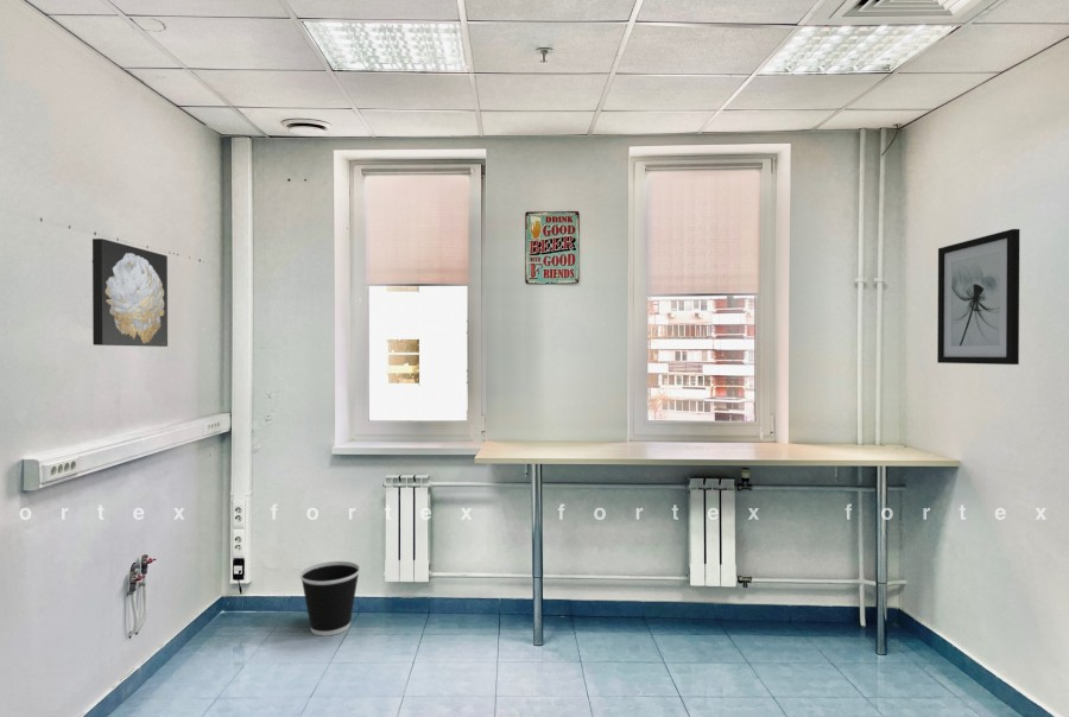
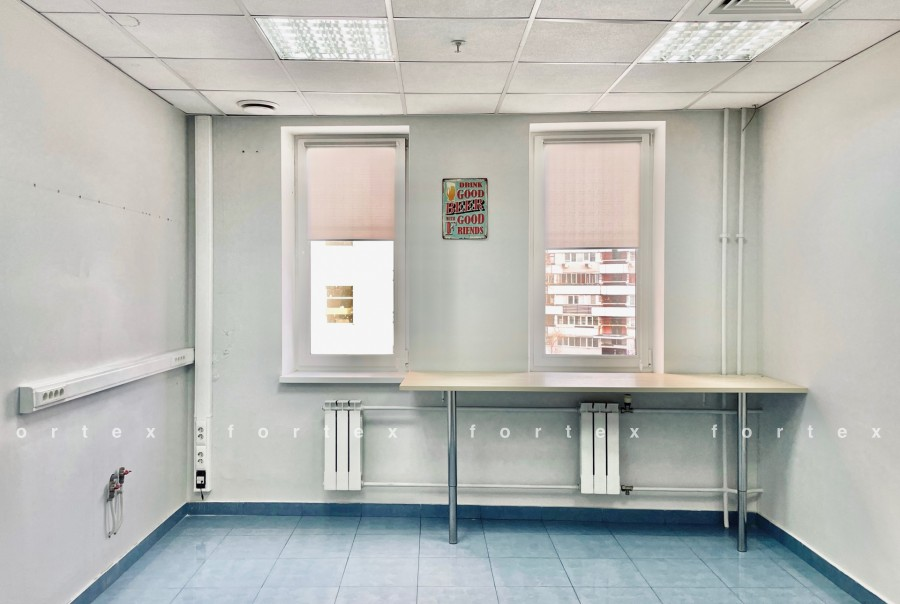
- wall art [936,228,1020,366]
- wall art [91,237,169,348]
- wastebasket [299,560,361,637]
